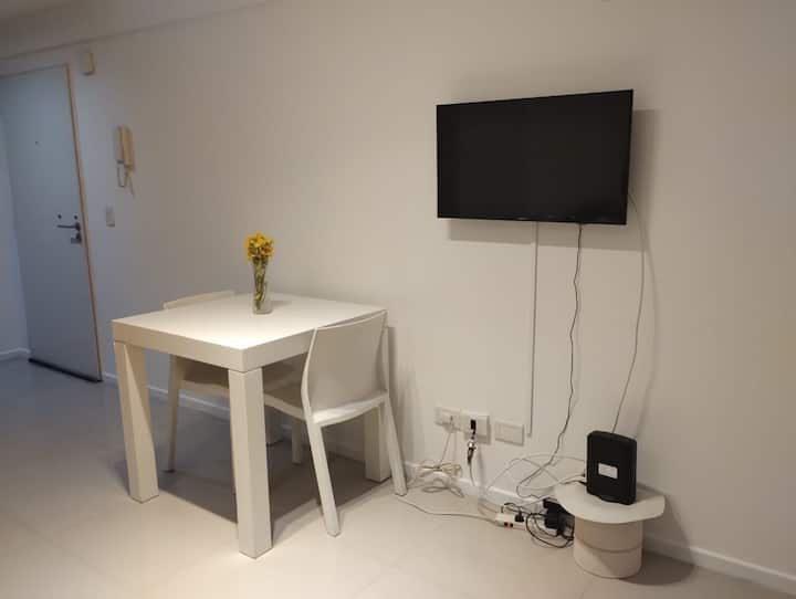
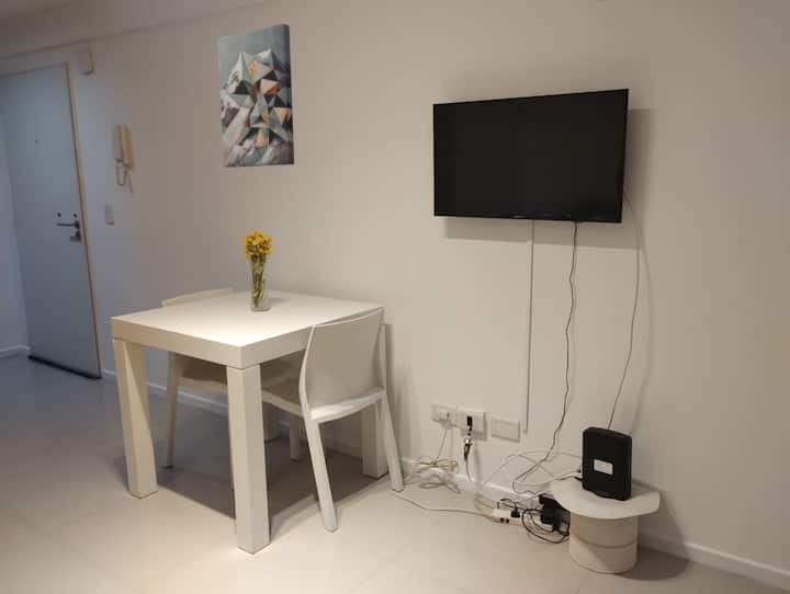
+ wall art [216,23,295,169]
